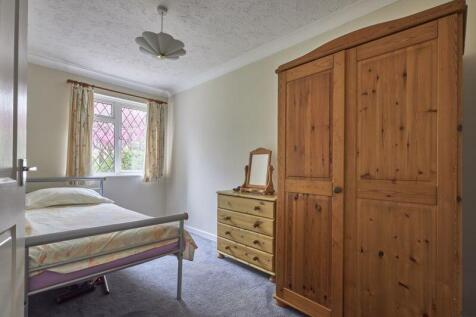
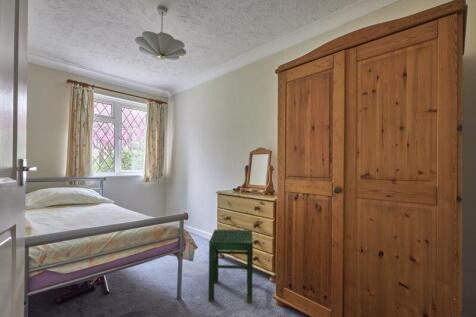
+ stool [207,229,254,304]
